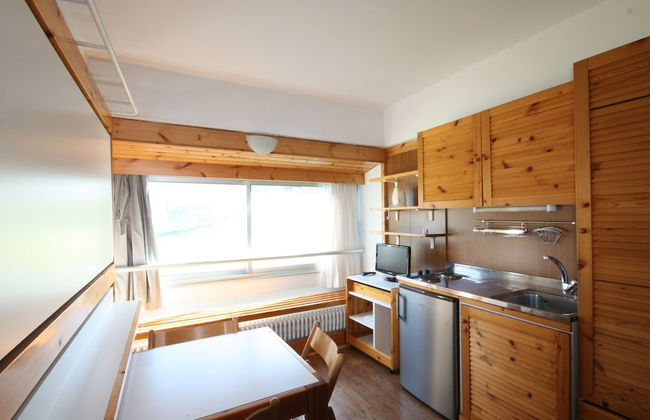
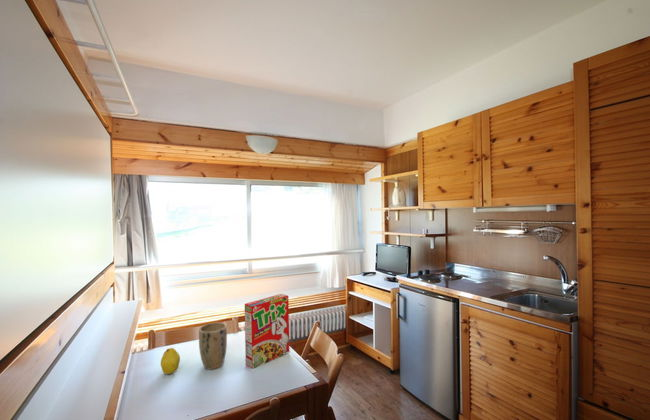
+ cereal box [244,293,290,370]
+ plant pot [198,322,228,371]
+ fruit [160,347,181,375]
